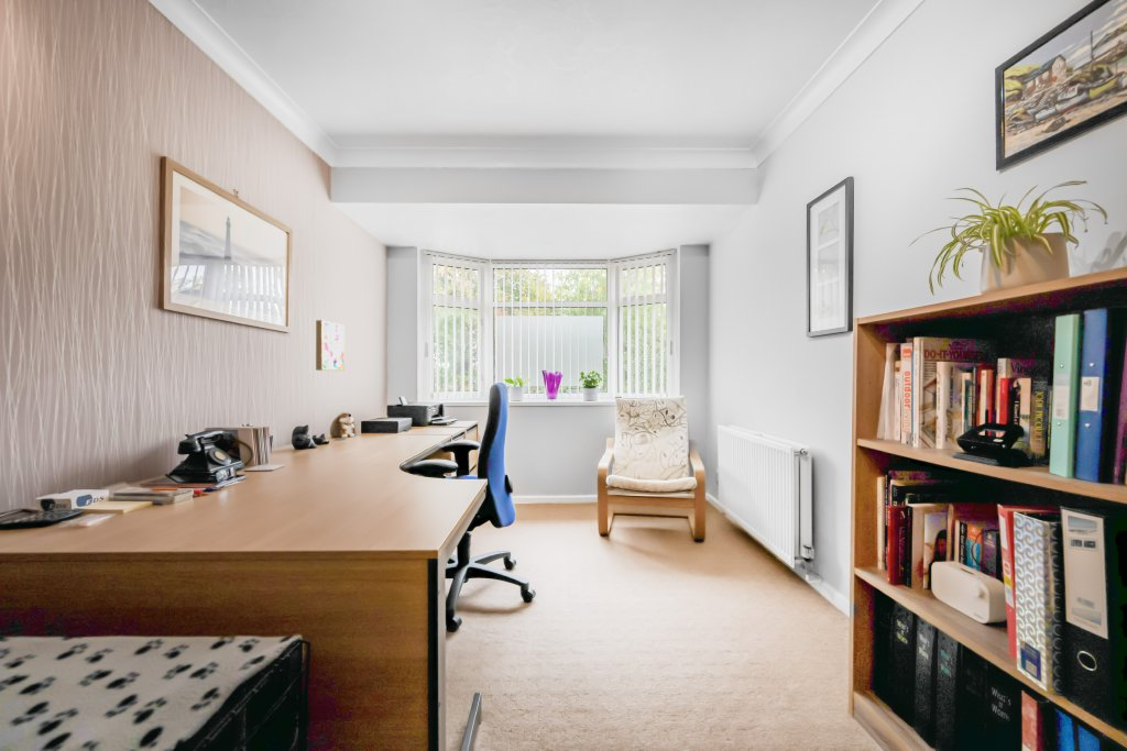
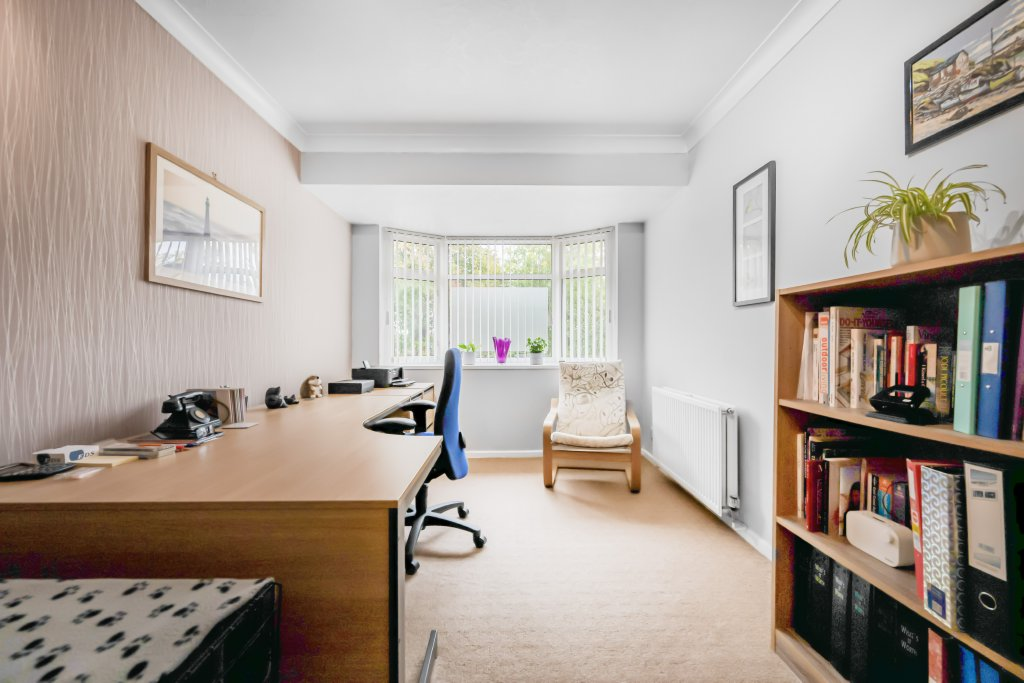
- wall art [315,319,346,372]
